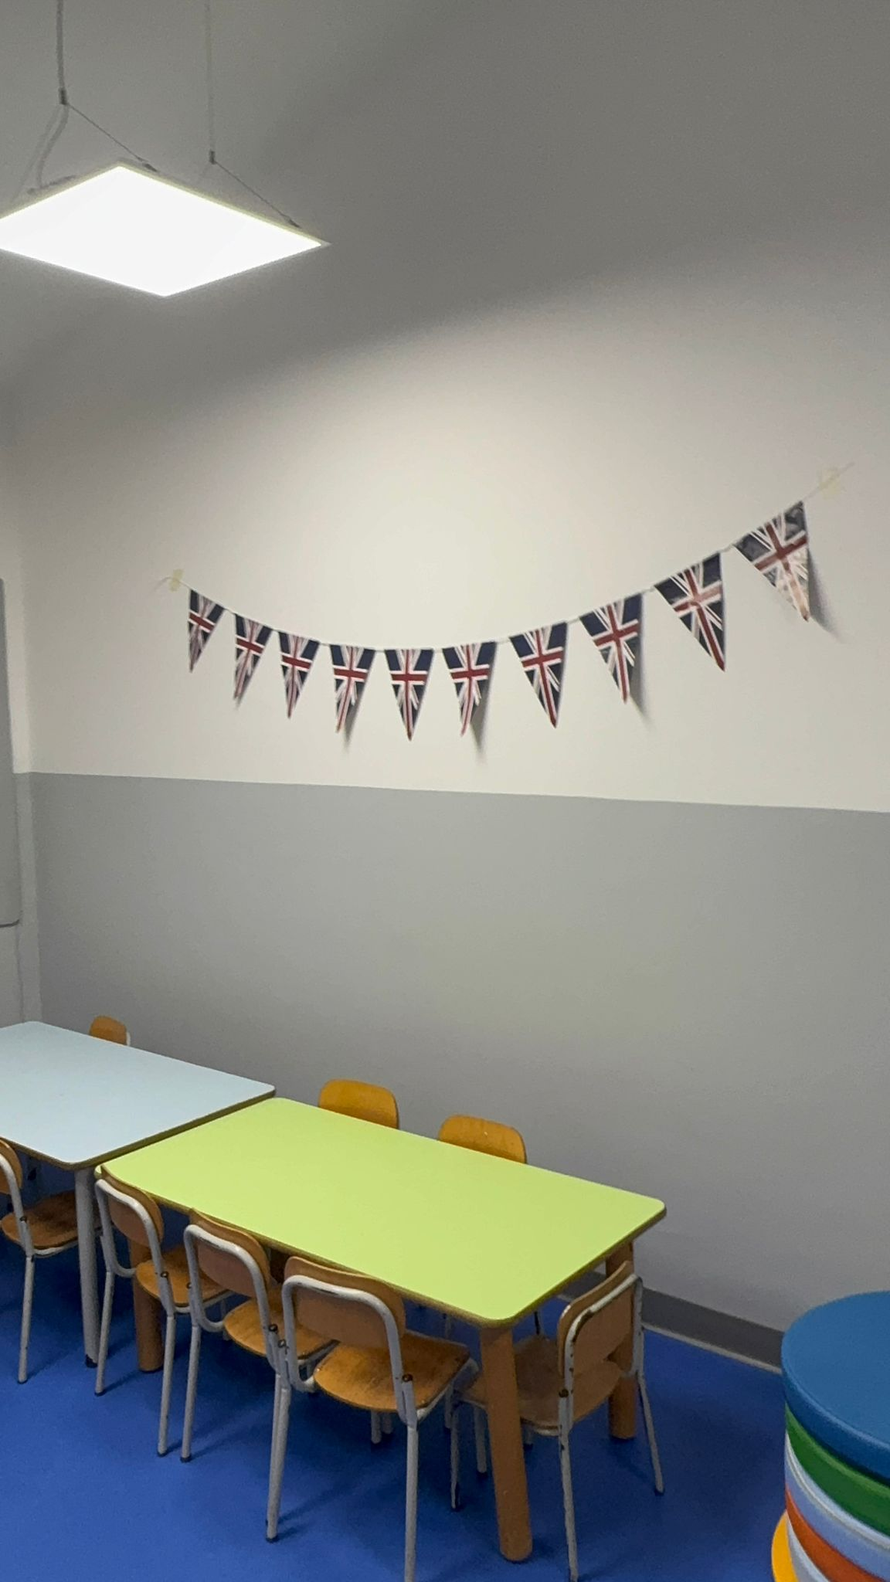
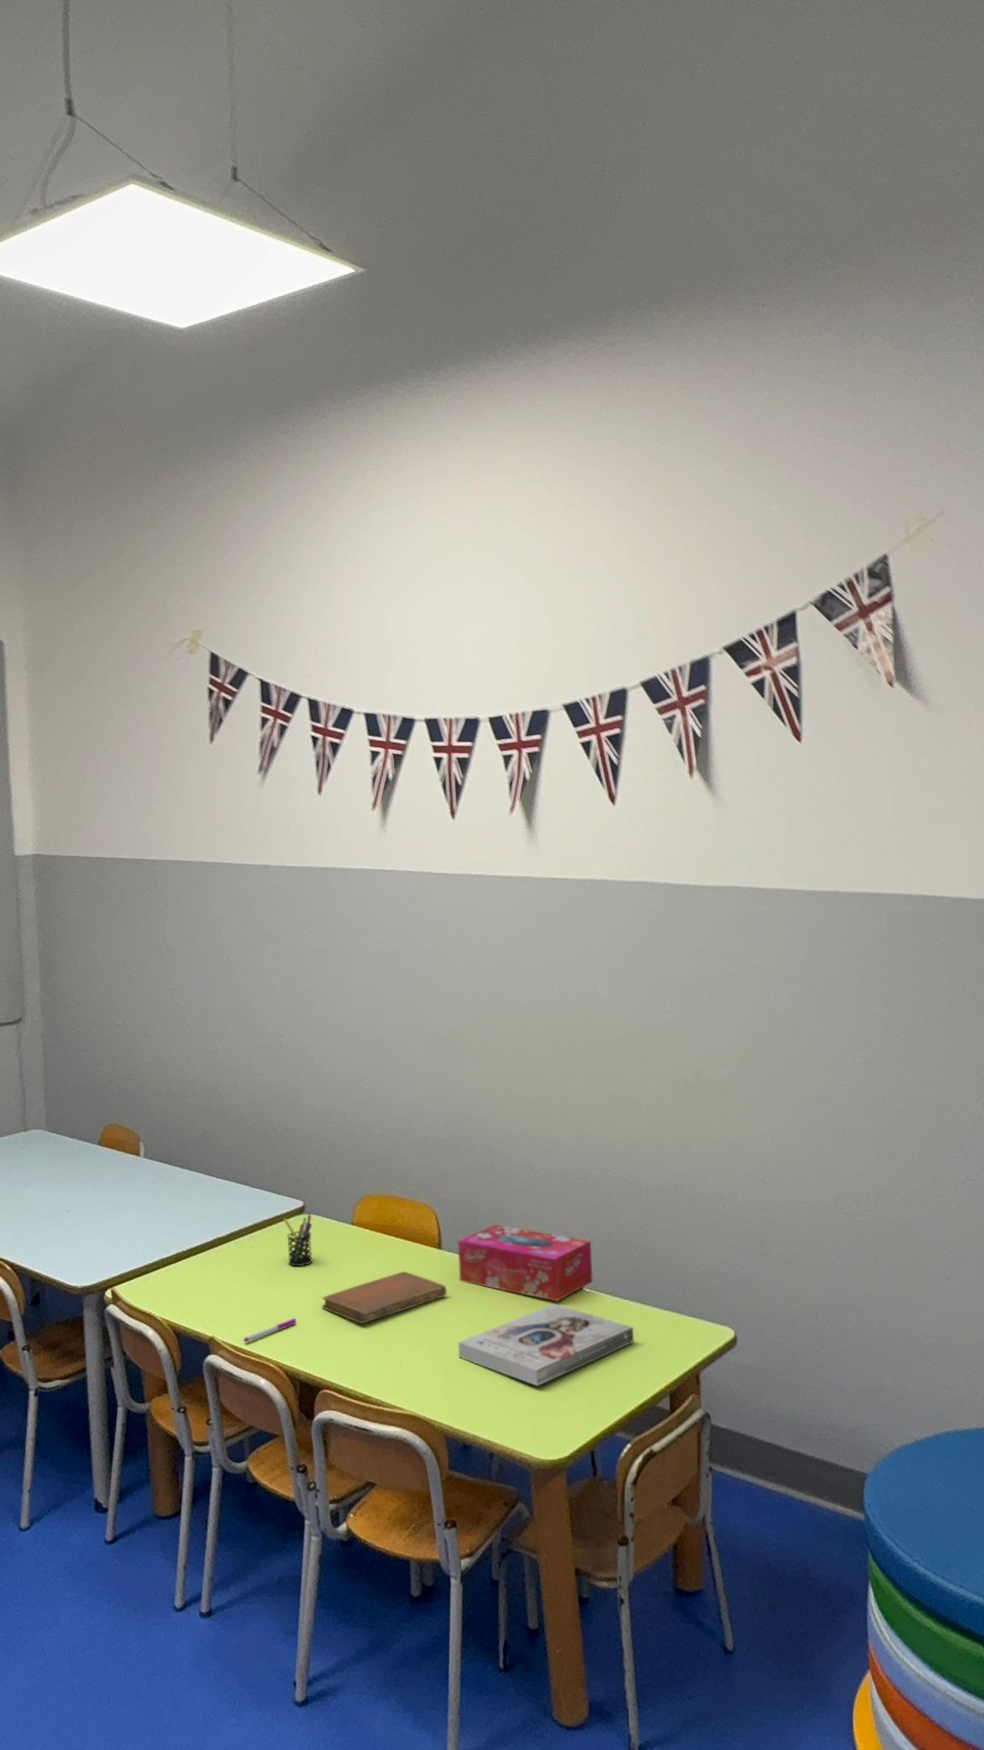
+ tissue box [457,1224,594,1302]
+ book [458,1303,634,1387]
+ pen [243,1317,297,1344]
+ pen holder [282,1214,314,1267]
+ notebook [321,1270,448,1325]
